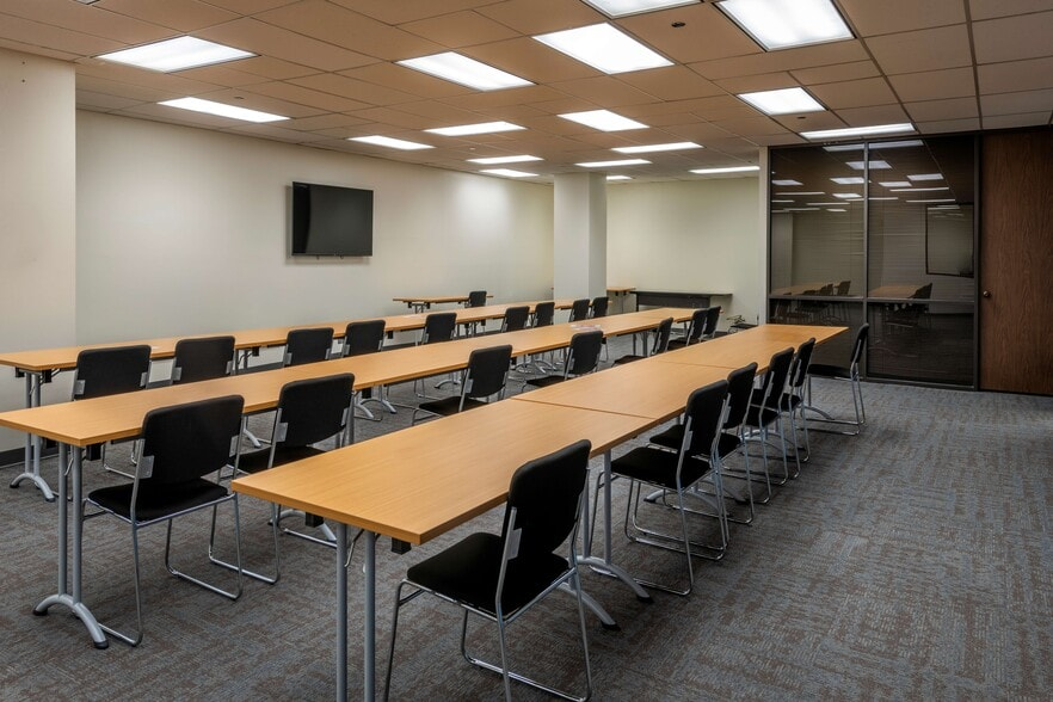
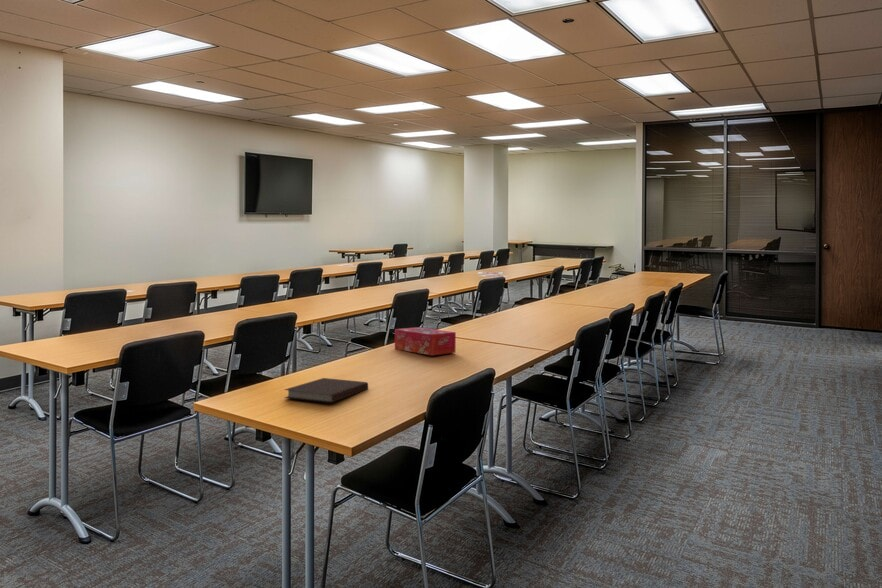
+ tissue box [394,326,457,356]
+ notebook [283,377,369,404]
